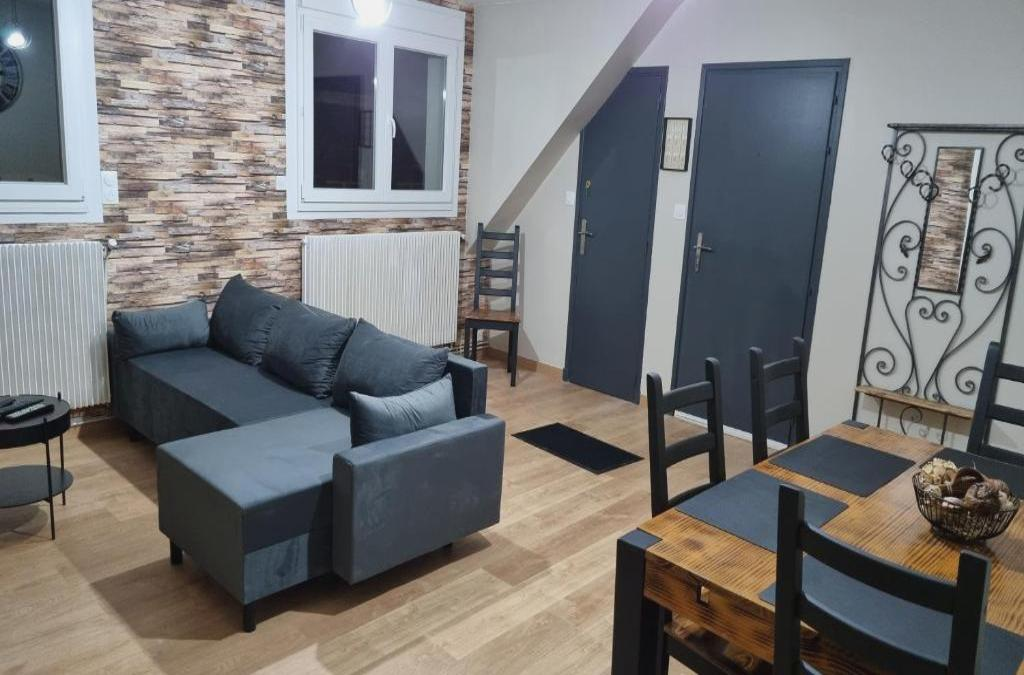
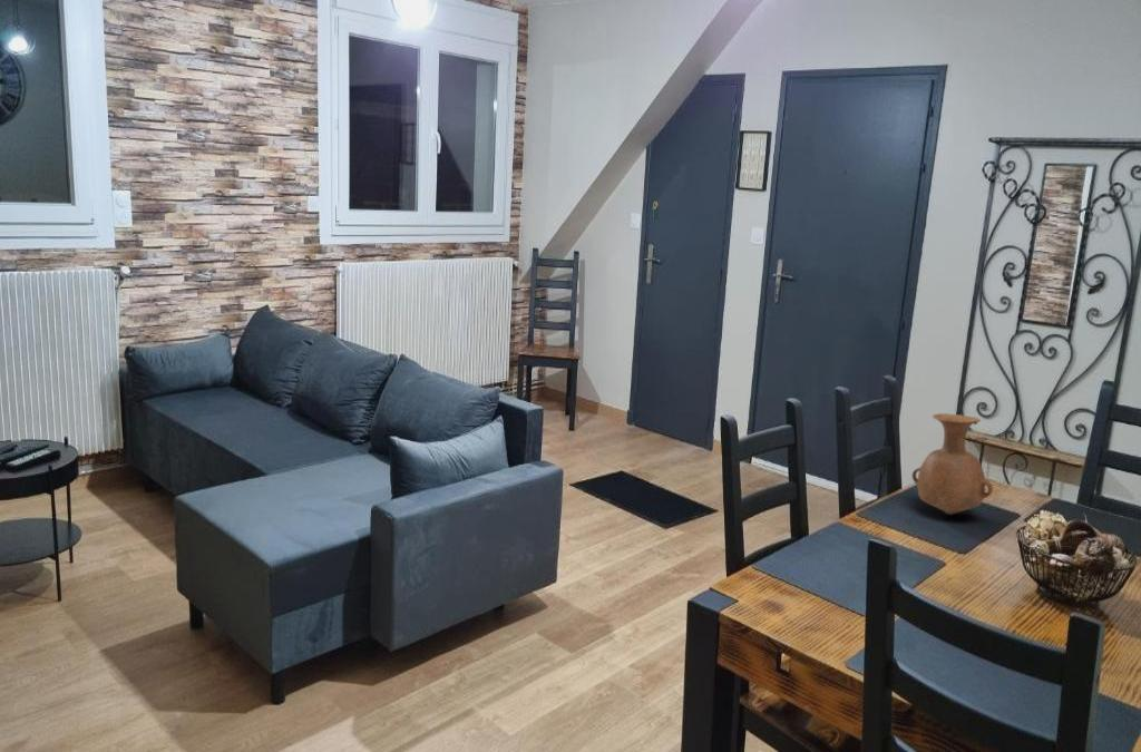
+ vase [911,412,994,516]
